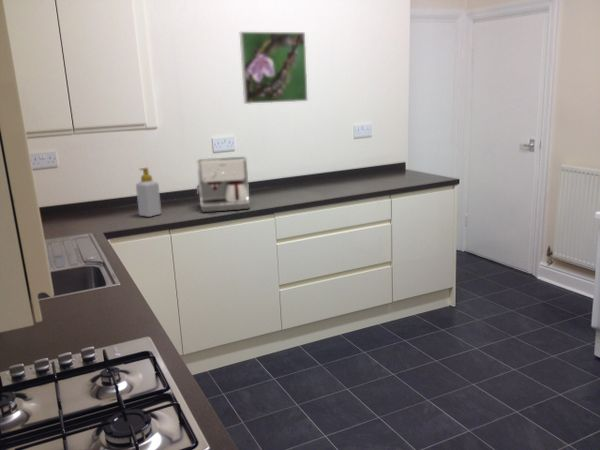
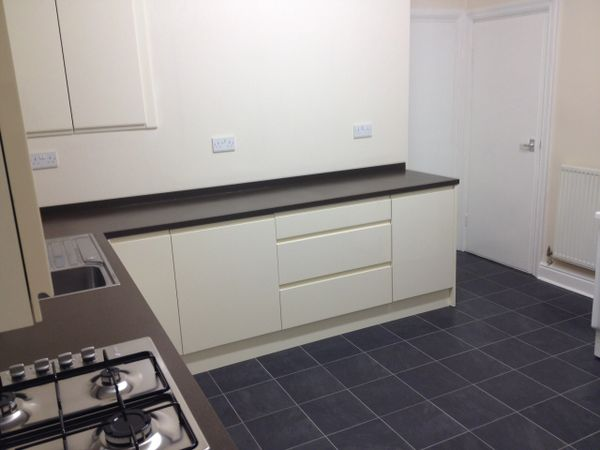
- soap bottle [135,167,162,218]
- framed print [239,31,309,105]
- coffee maker [196,156,251,213]
